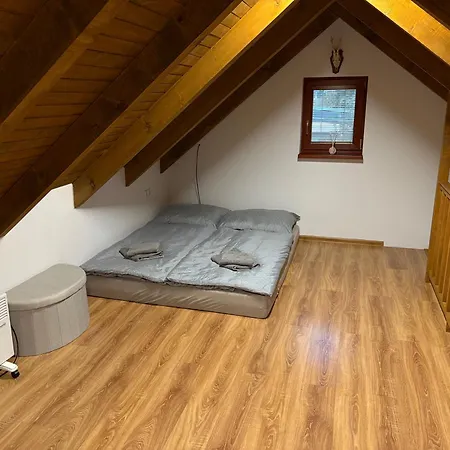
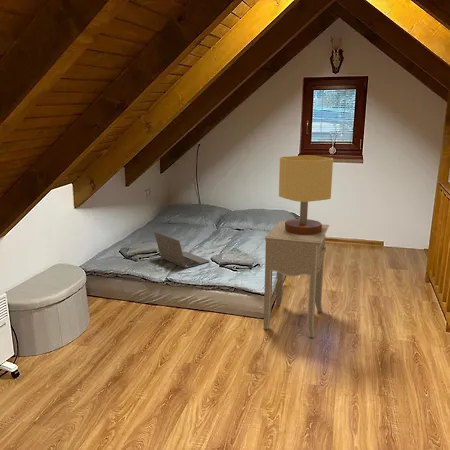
+ nightstand [263,220,330,339]
+ laptop [153,231,210,269]
+ table lamp [278,154,334,235]
